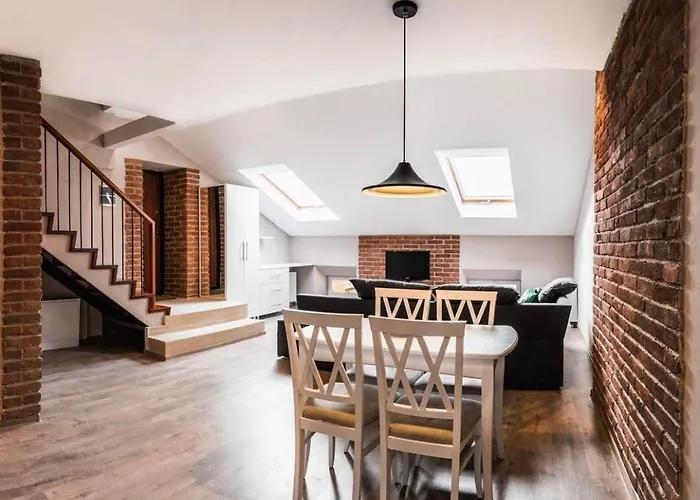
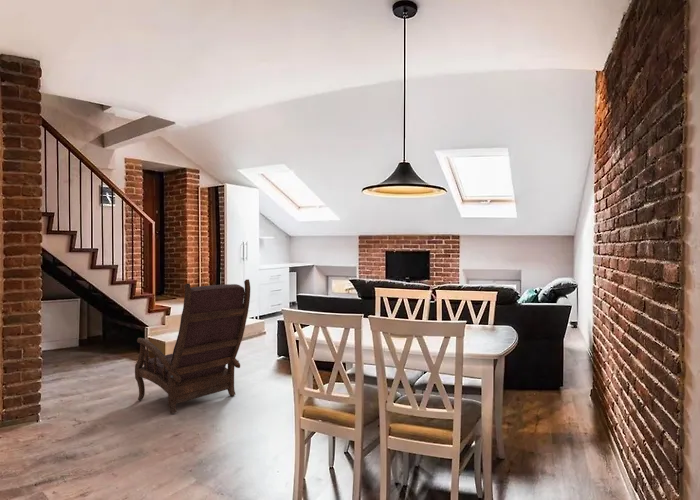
+ armchair [134,278,251,414]
